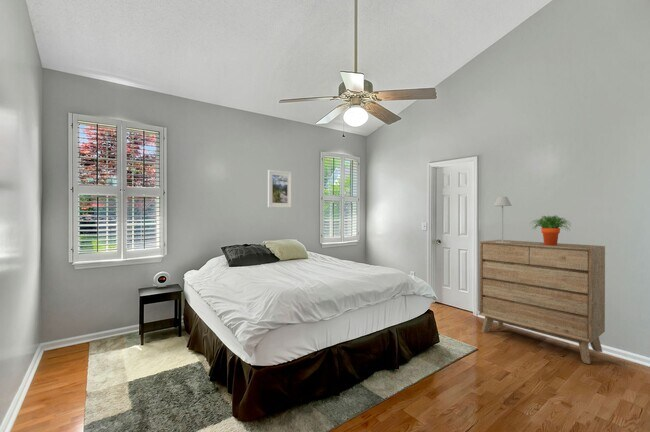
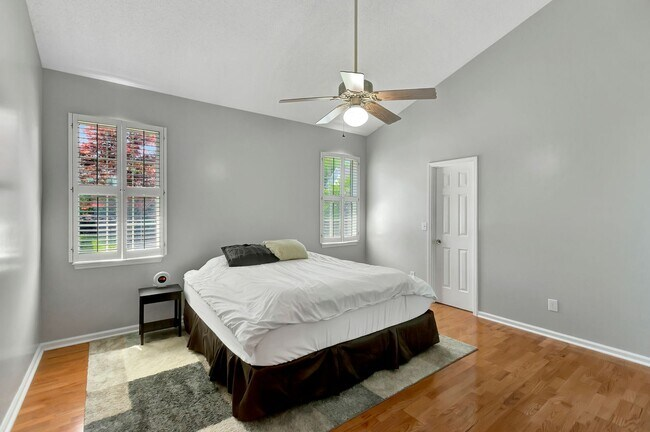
- dresser [478,239,606,365]
- potted plant [529,214,572,245]
- table lamp [493,196,512,243]
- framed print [267,169,292,209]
